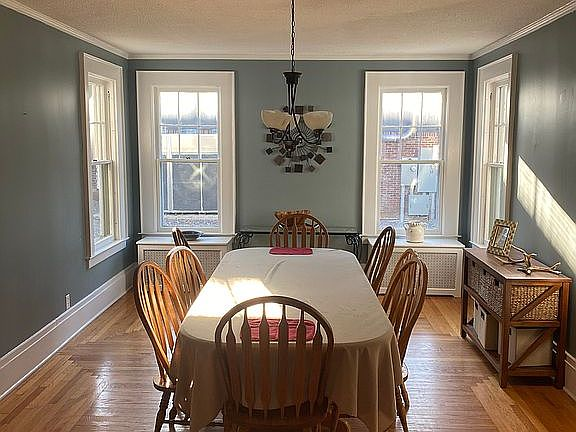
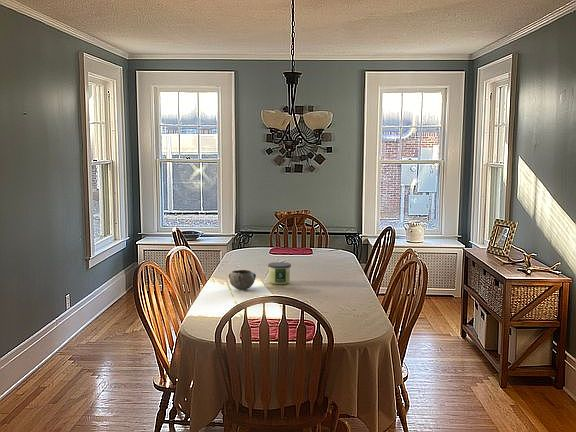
+ decorative bowl [228,269,257,290]
+ candle [267,261,292,285]
